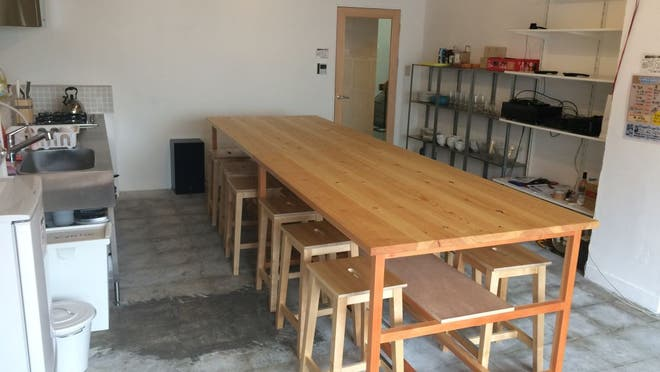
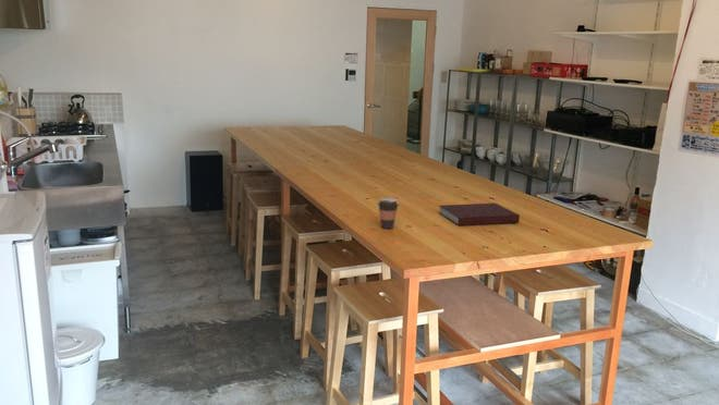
+ notebook [438,202,521,226]
+ coffee cup [377,197,400,230]
